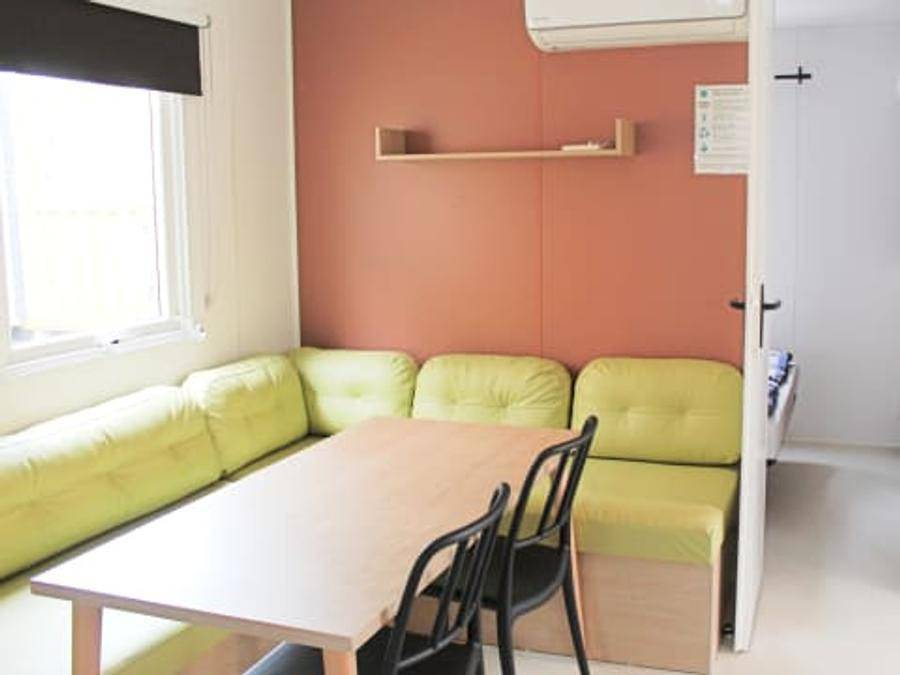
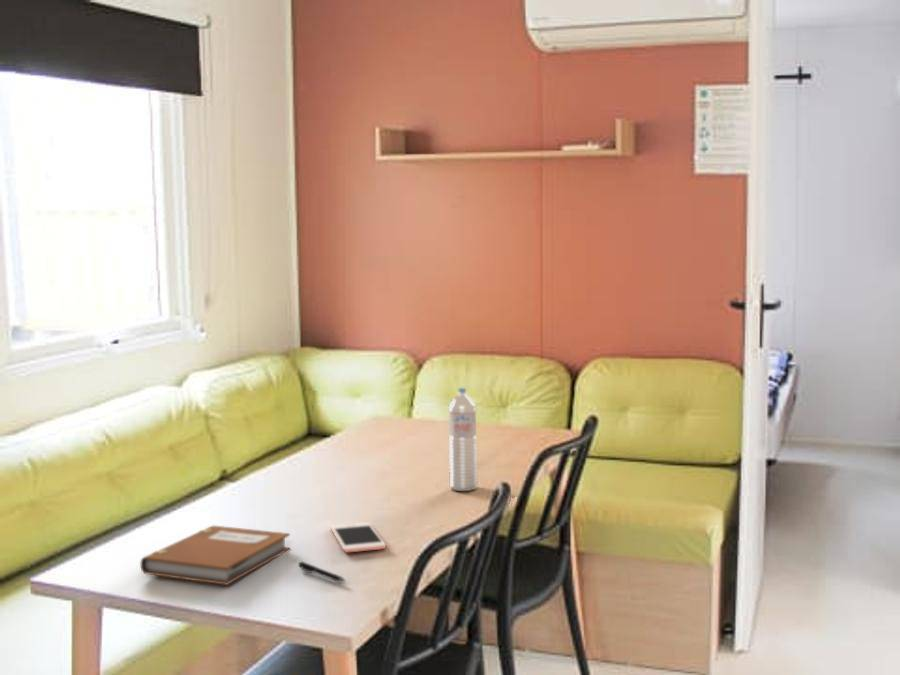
+ cell phone [330,521,387,553]
+ notebook [139,525,291,586]
+ pen [297,560,347,584]
+ water bottle [447,387,478,492]
